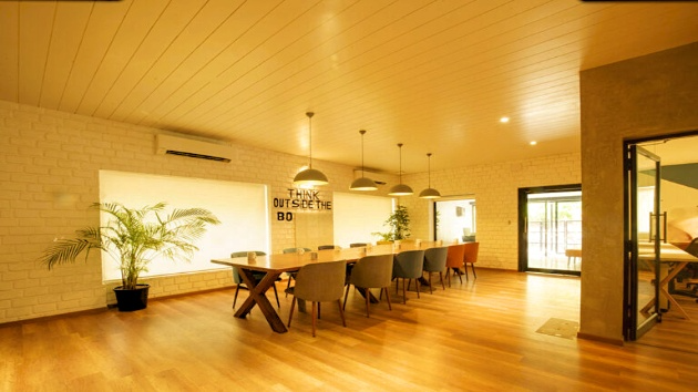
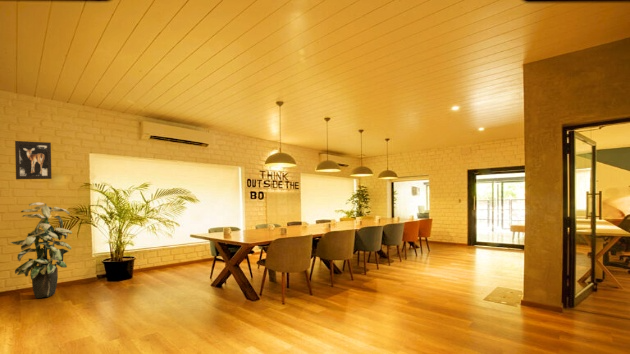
+ indoor plant [9,201,73,299]
+ wall art [14,140,53,180]
